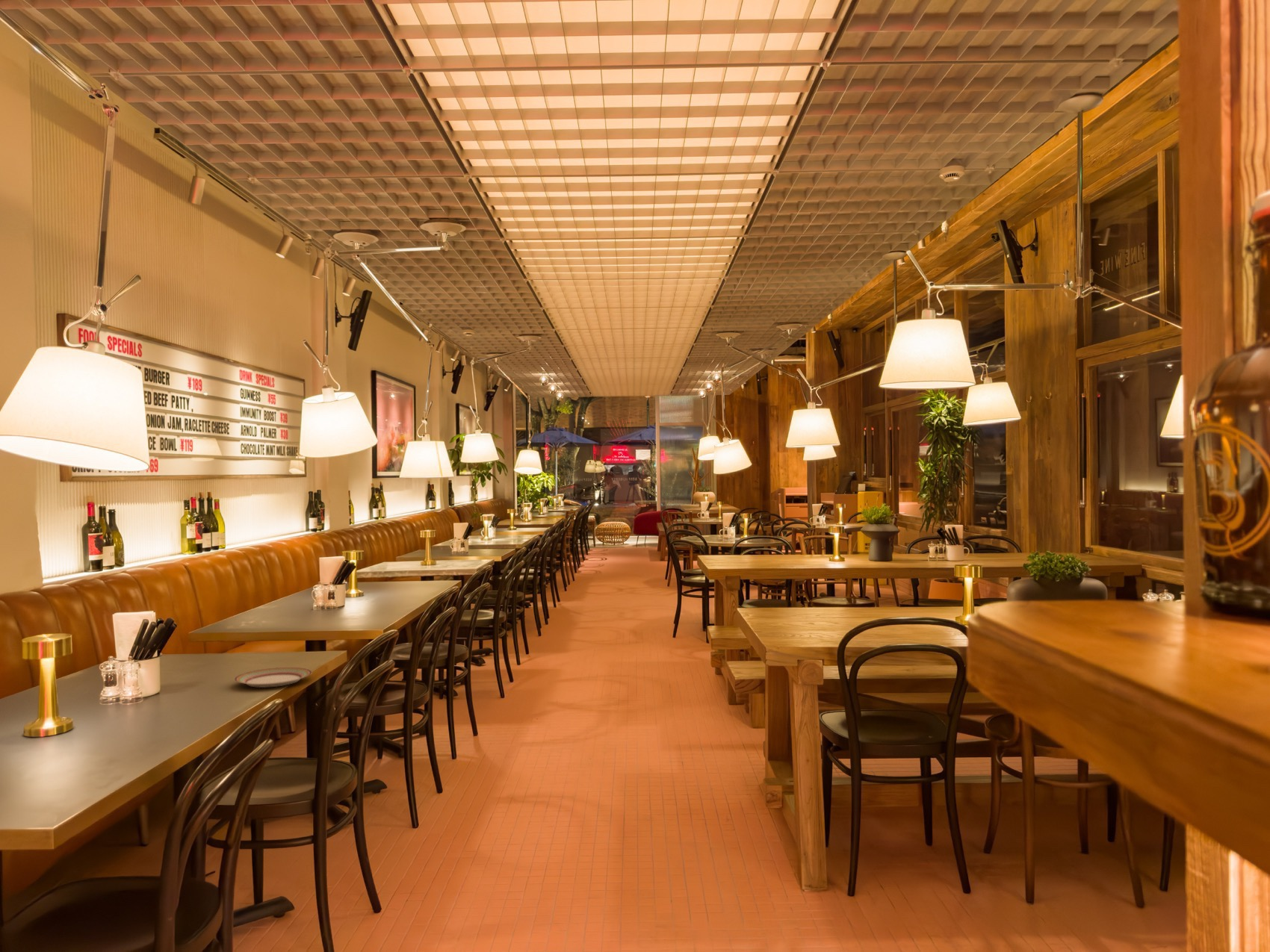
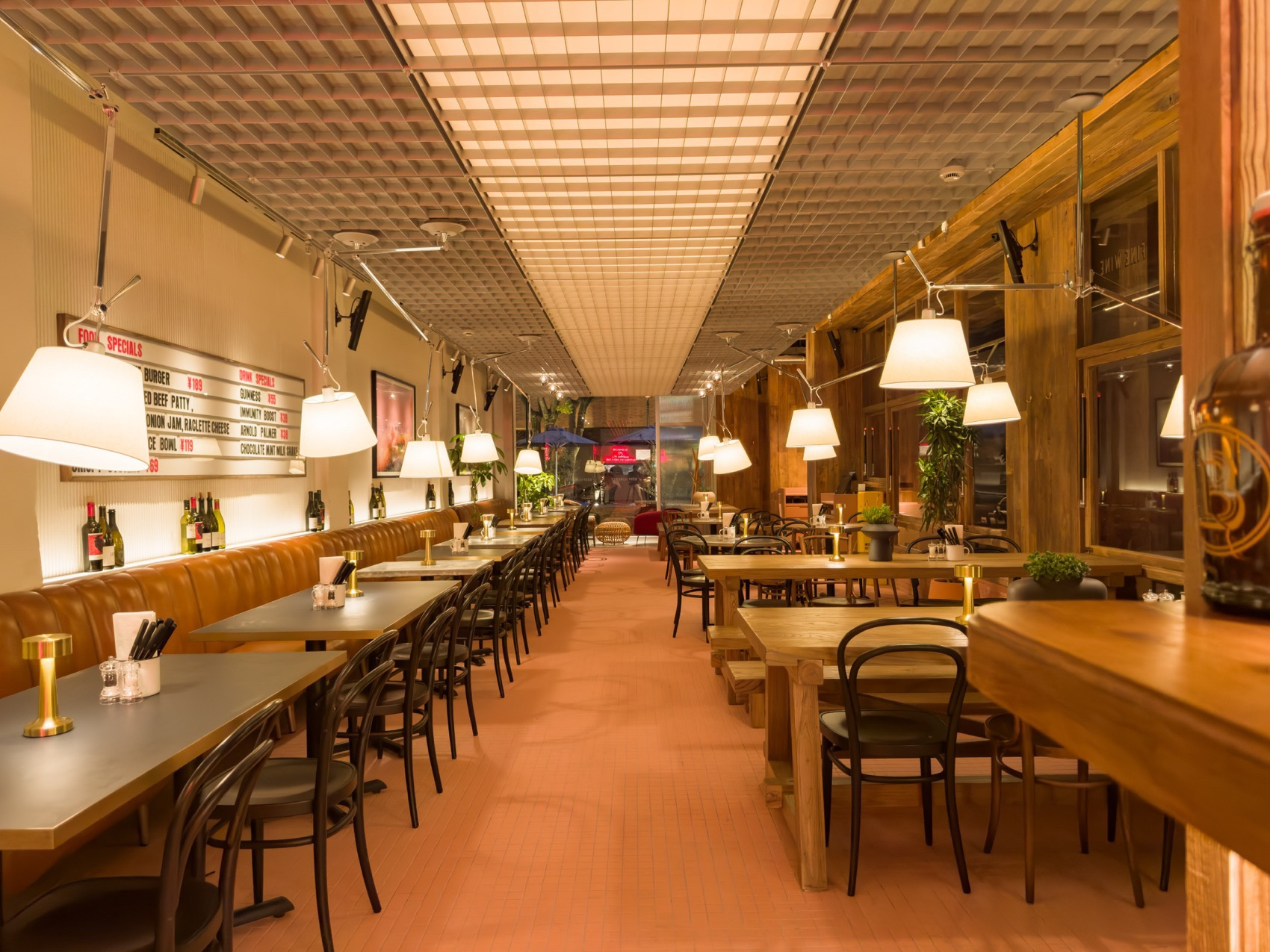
- plate [233,667,313,688]
